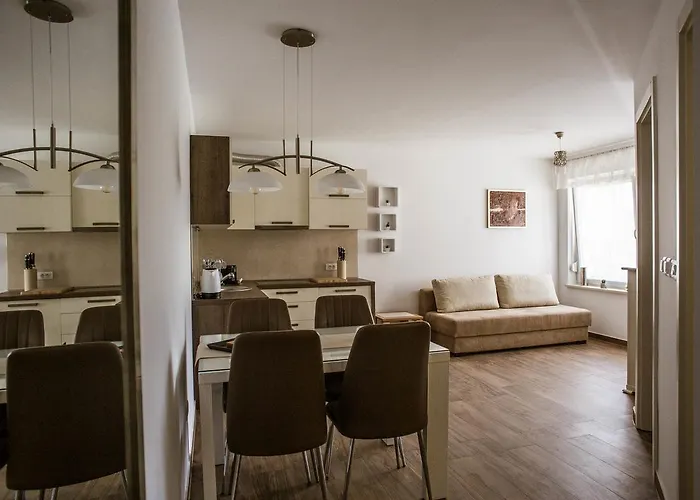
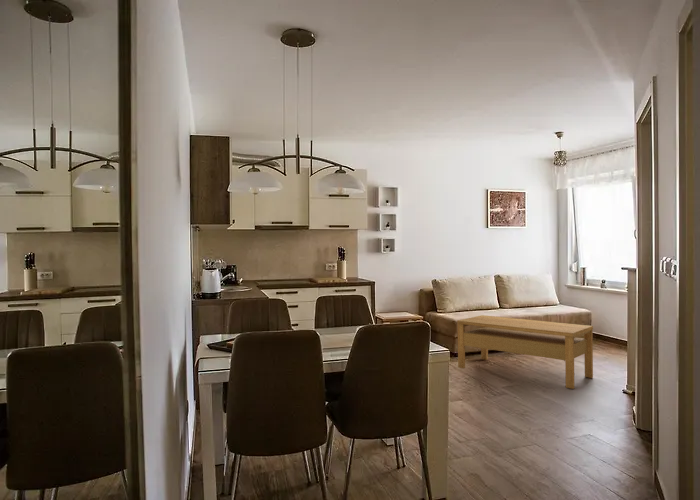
+ coffee table [456,314,594,390]
